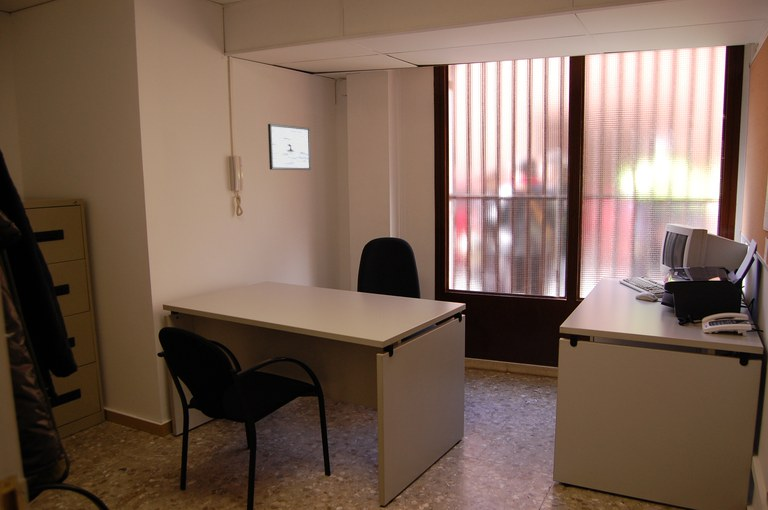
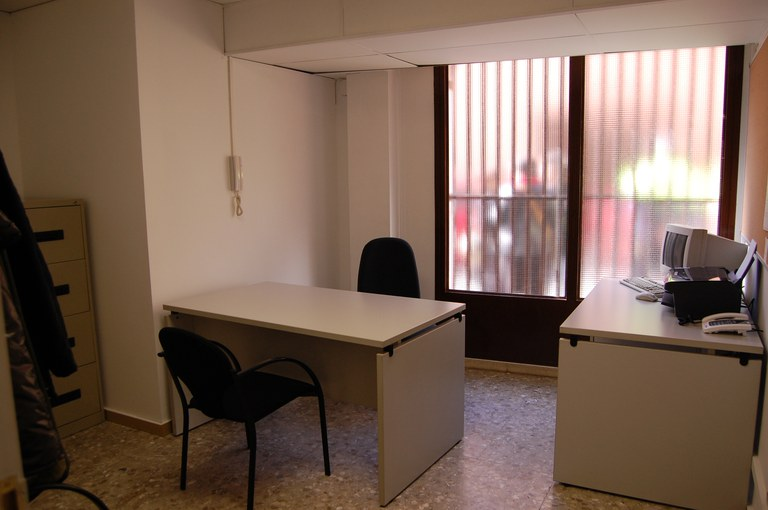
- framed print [267,123,312,171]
